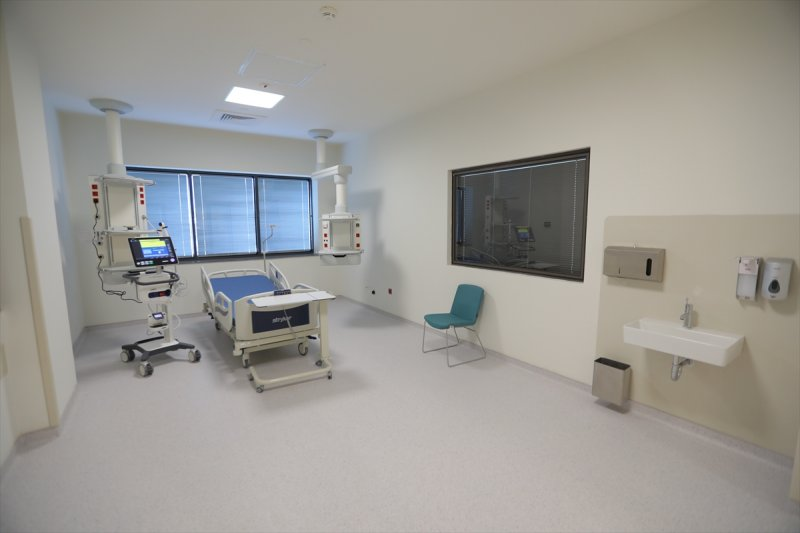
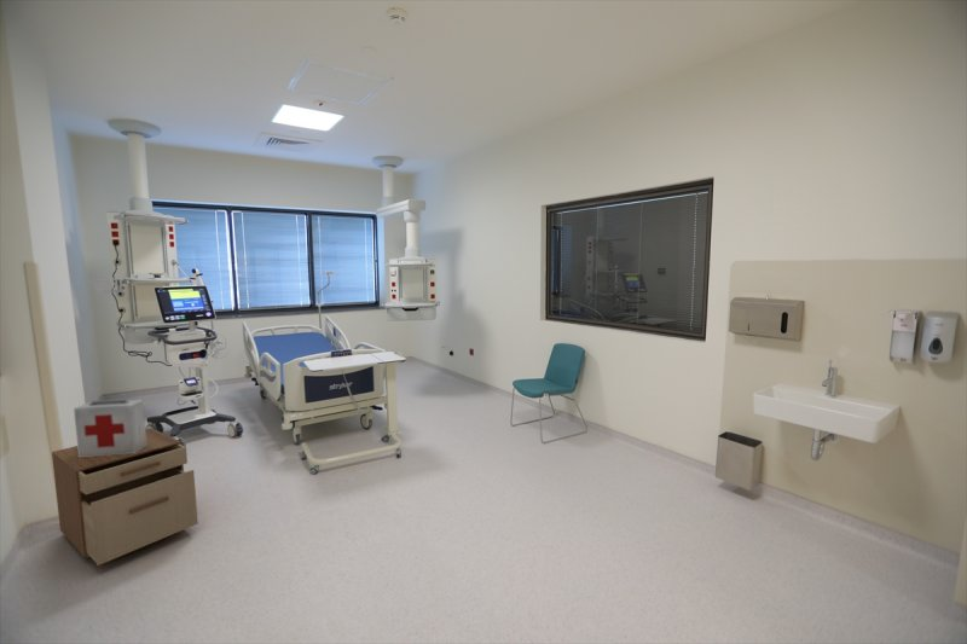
+ filing cabinet [51,428,199,567]
+ first-aid kit [73,398,146,457]
